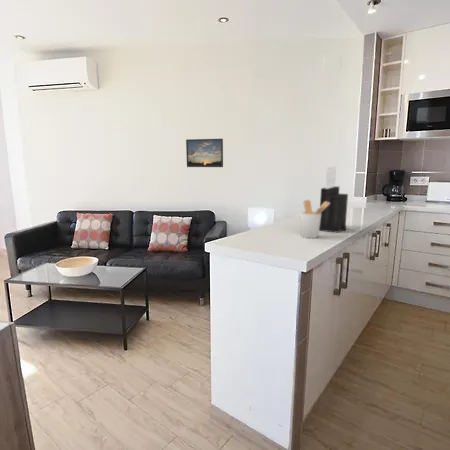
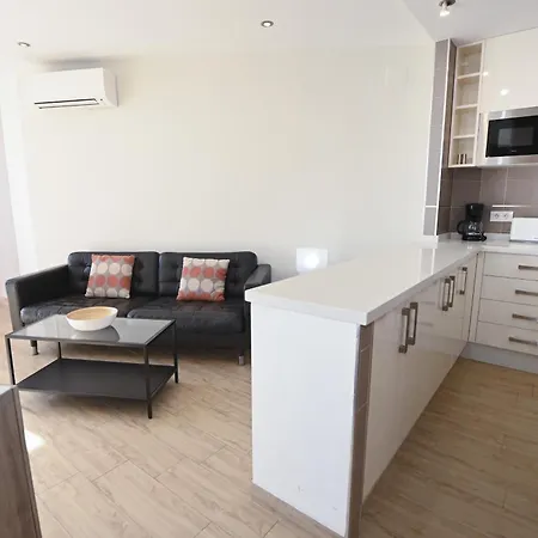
- knife block [319,165,349,234]
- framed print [185,138,224,168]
- utensil holder [300,199,330,239]
